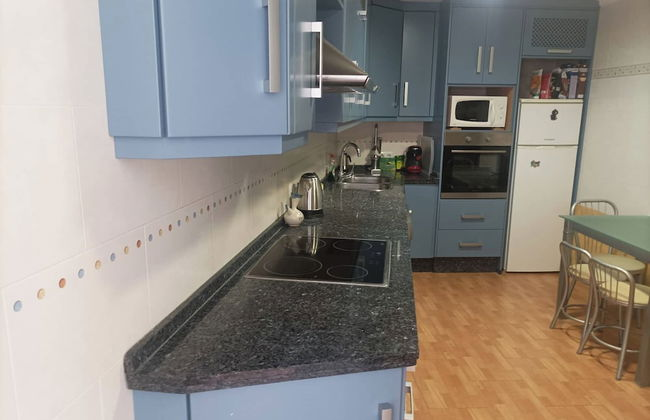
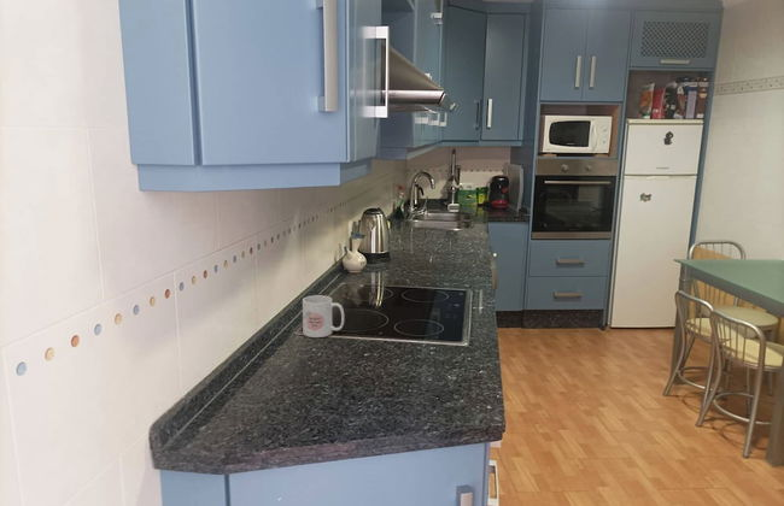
+ mug [302,294,345,339]
